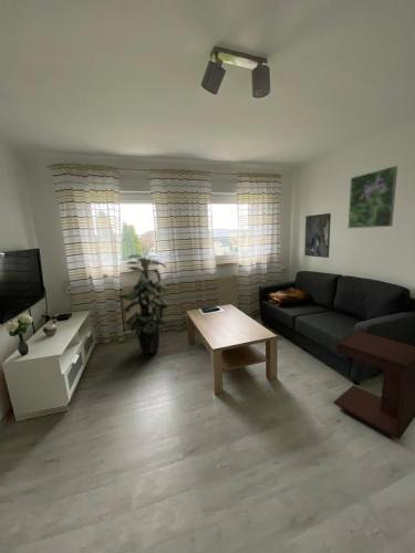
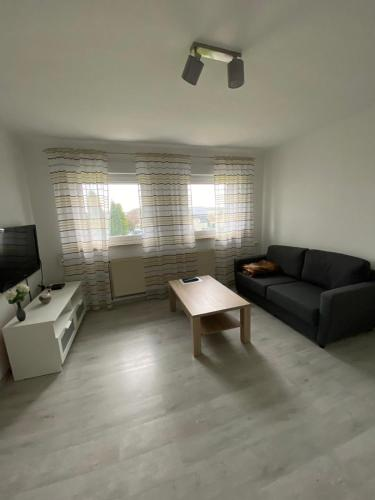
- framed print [346,165,398,230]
- side table [332,330,415,440]
- indoor plant [117,253,169,355]
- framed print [304,212,332,259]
